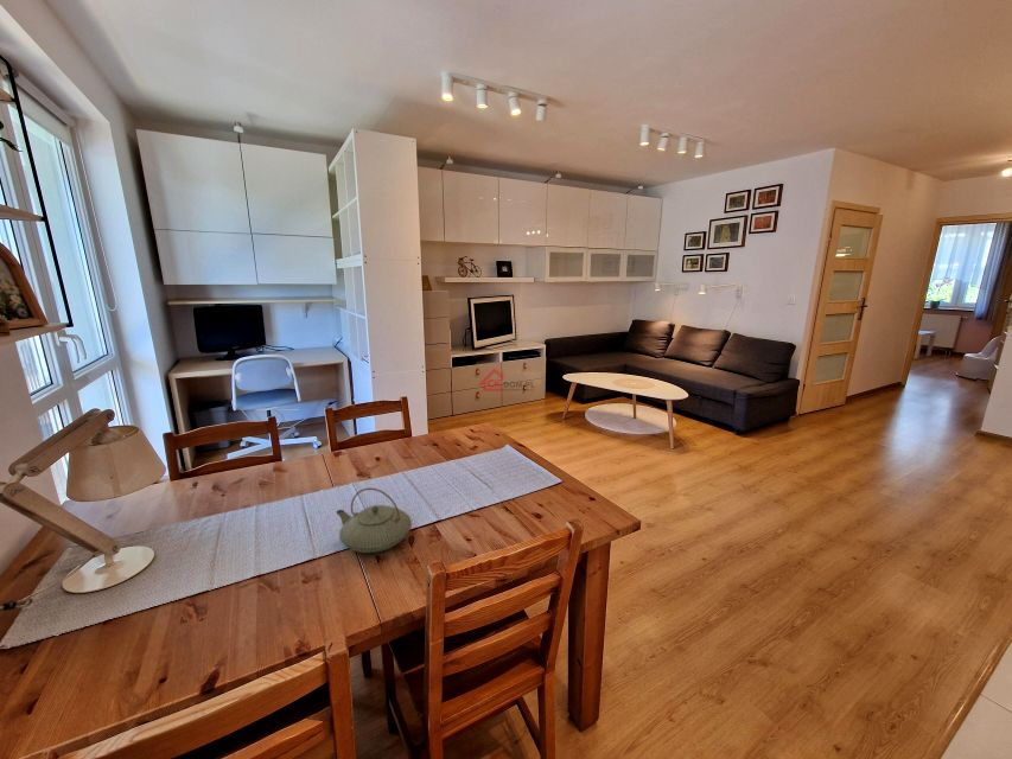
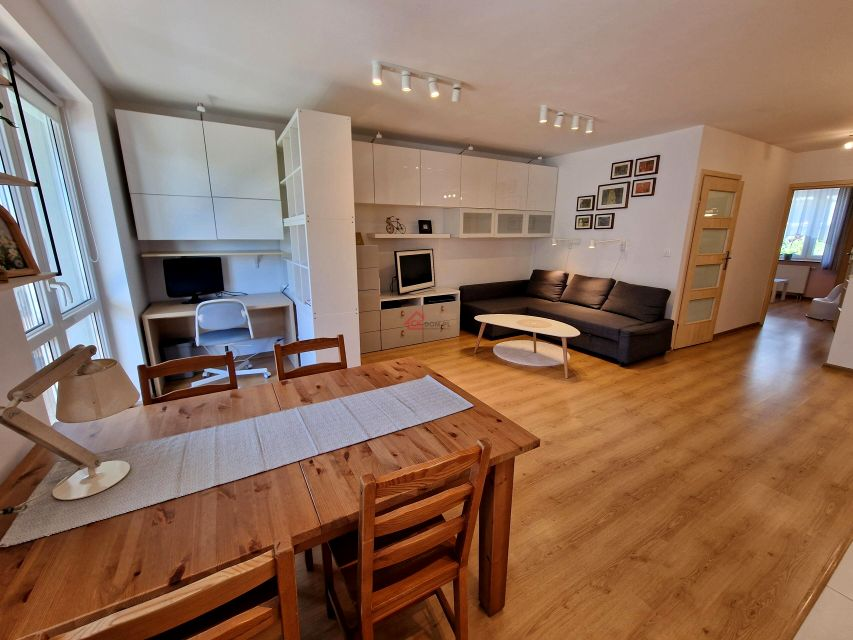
- teapot [336,486,413,554]
